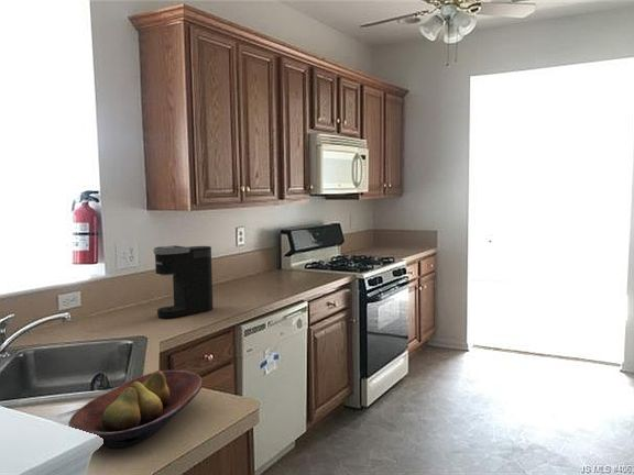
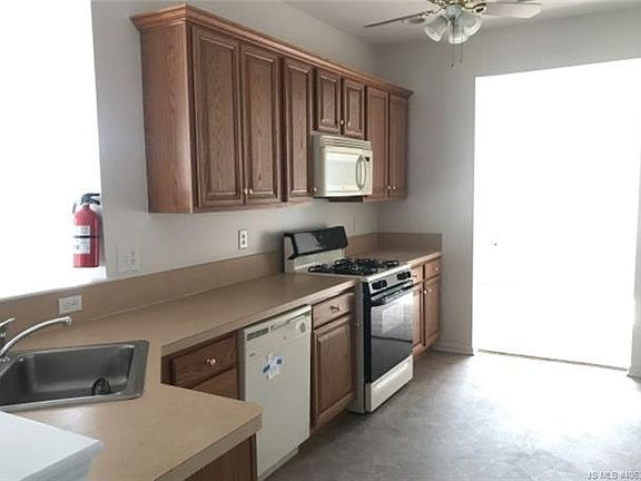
- fruit bowl [68,369,204,450]
- coffee maker [152,244,215,319]
